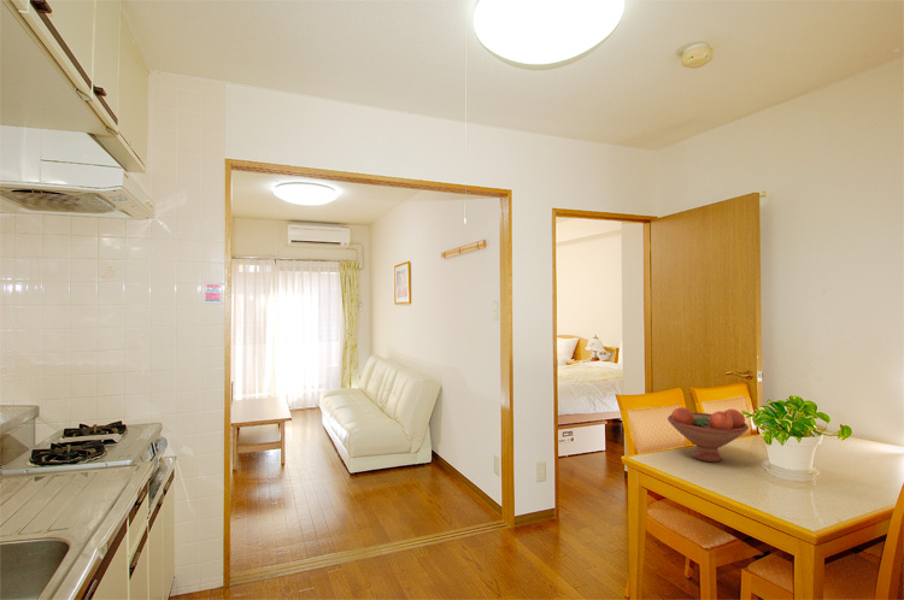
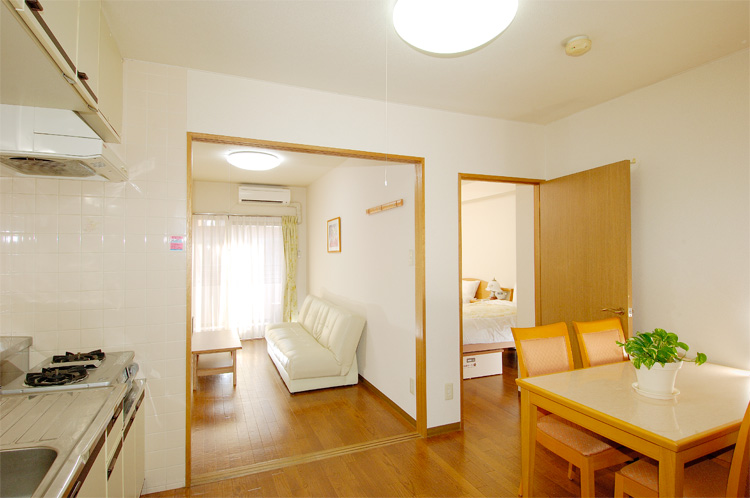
- fruit bowl [667,406,750,463]
